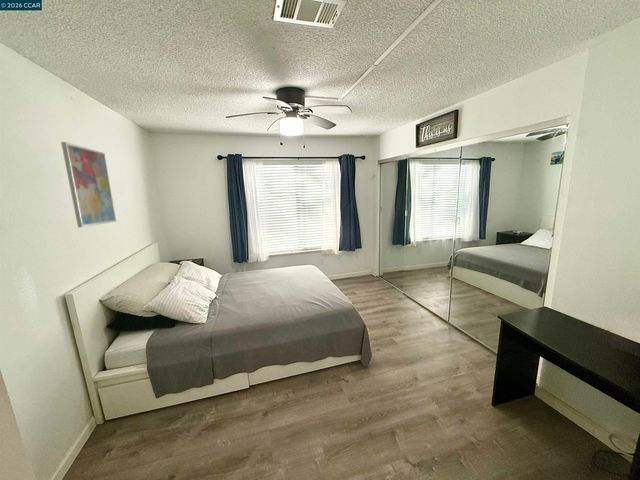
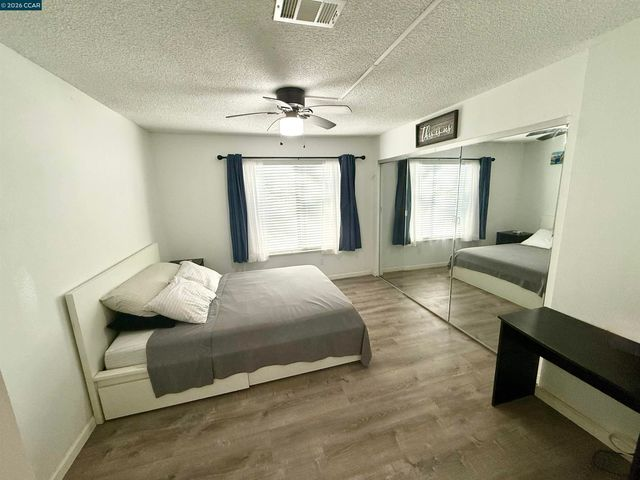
- wall art [60,141,117,229]
